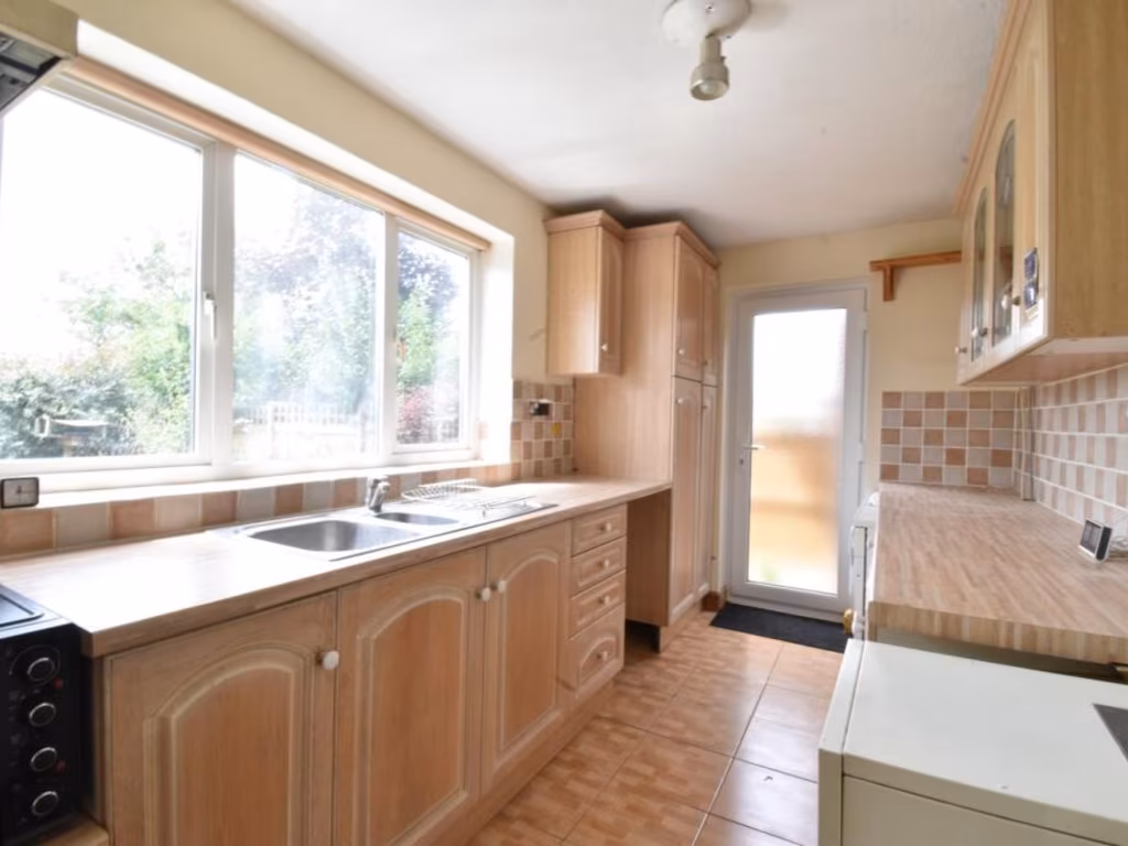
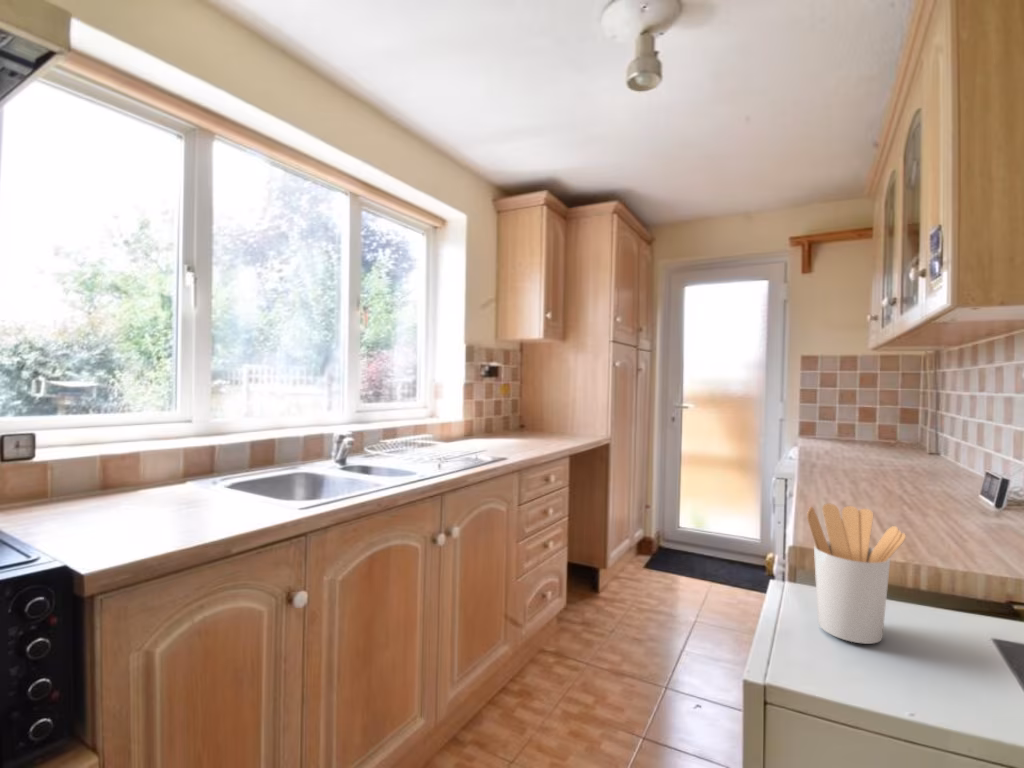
+ utensil holder [806,502,907,645]
